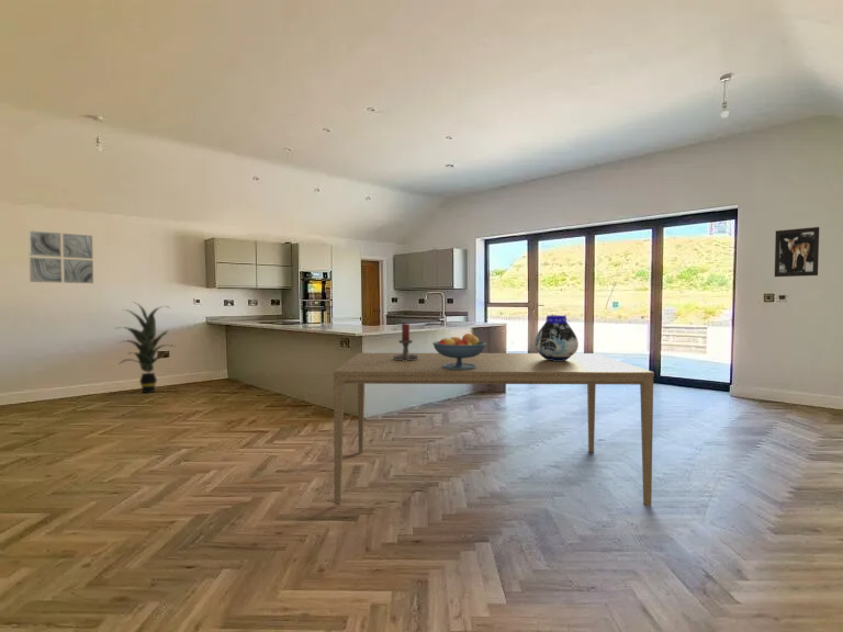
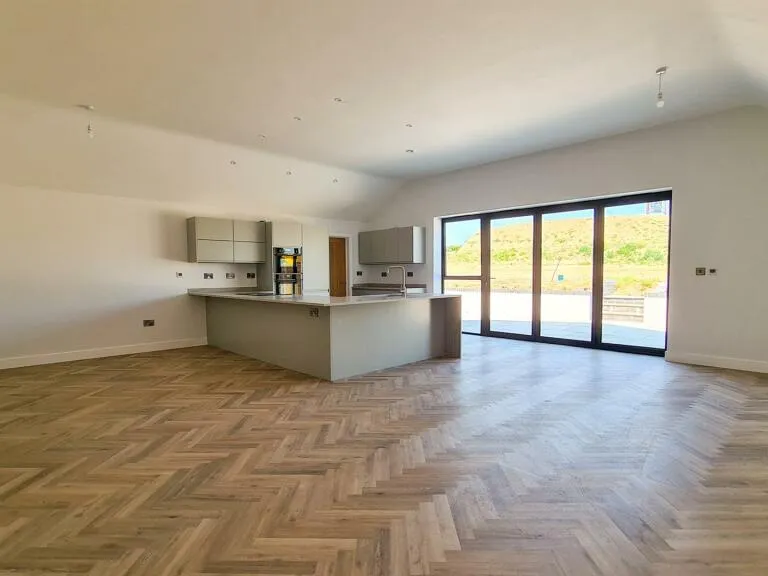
- indoor plant [116,301,176,394]
- candle holder [393,321,418,361]
- wall art [774,226,820,278]
- fruit bowl [431,332,487,370]
- wall art [27,229,94,284]
- dining table [333,352,655,507]
- vase [533,315,580,361]
